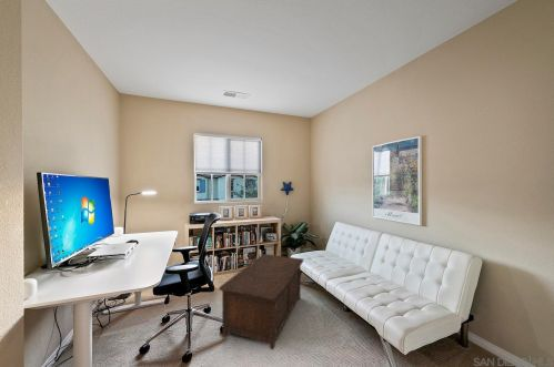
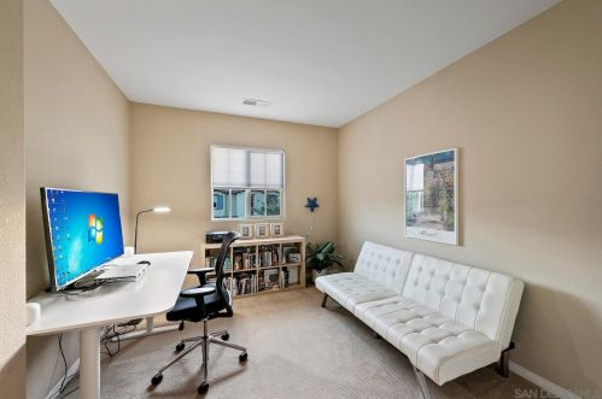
- cabinet [218,253,304,350]
